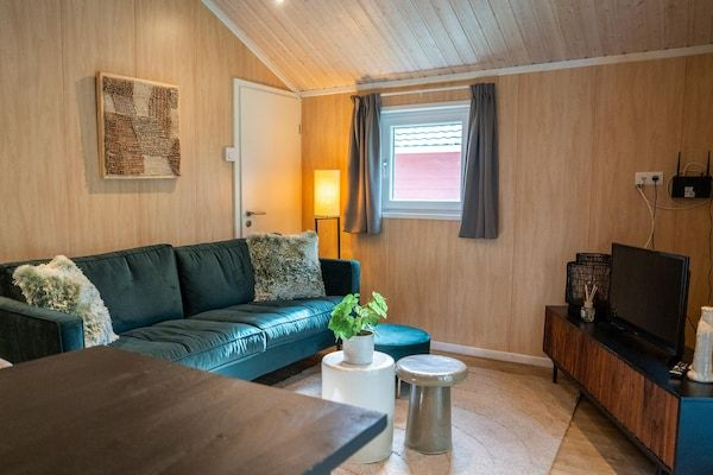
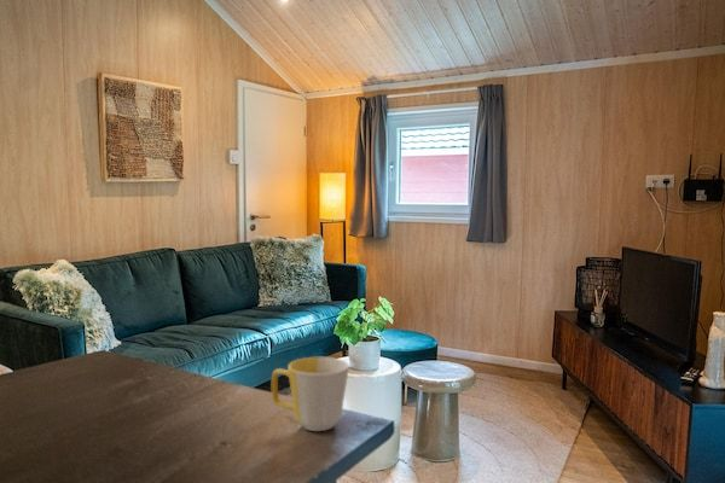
+ mug [271,356,350,432]
